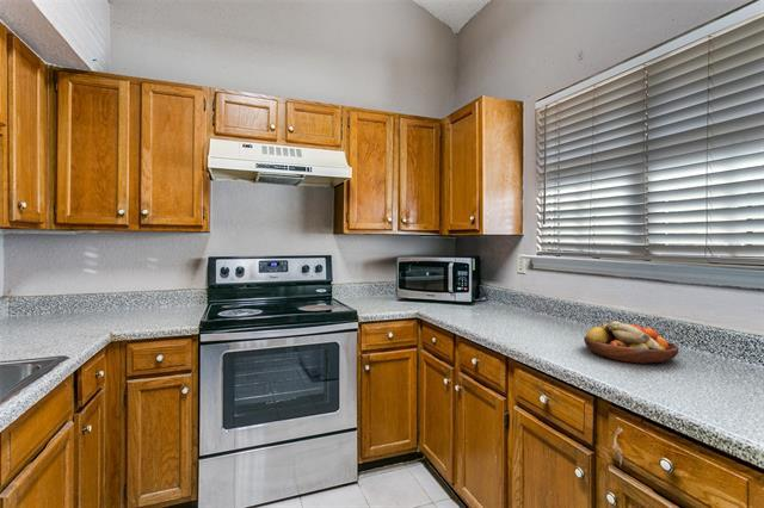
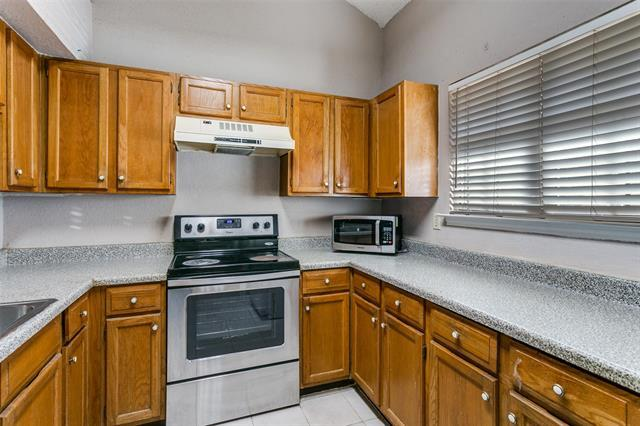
- fruit bowl [583,320,680,365]
